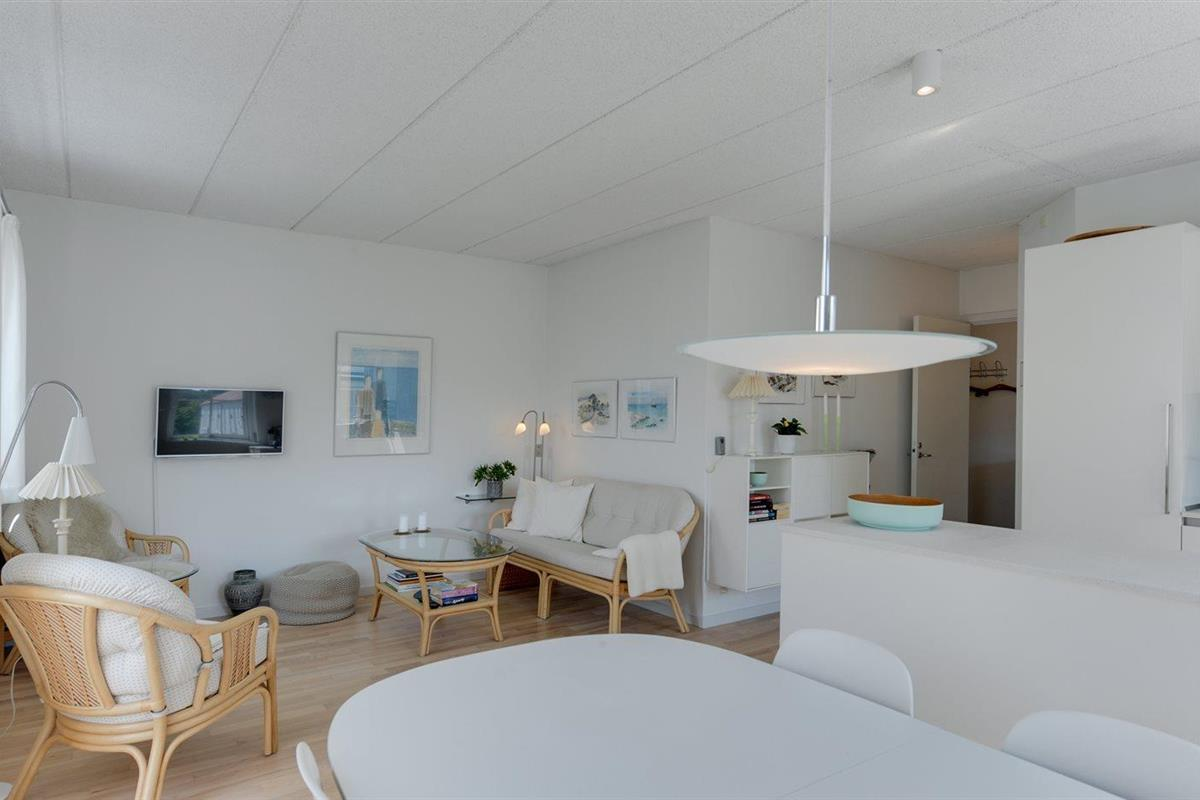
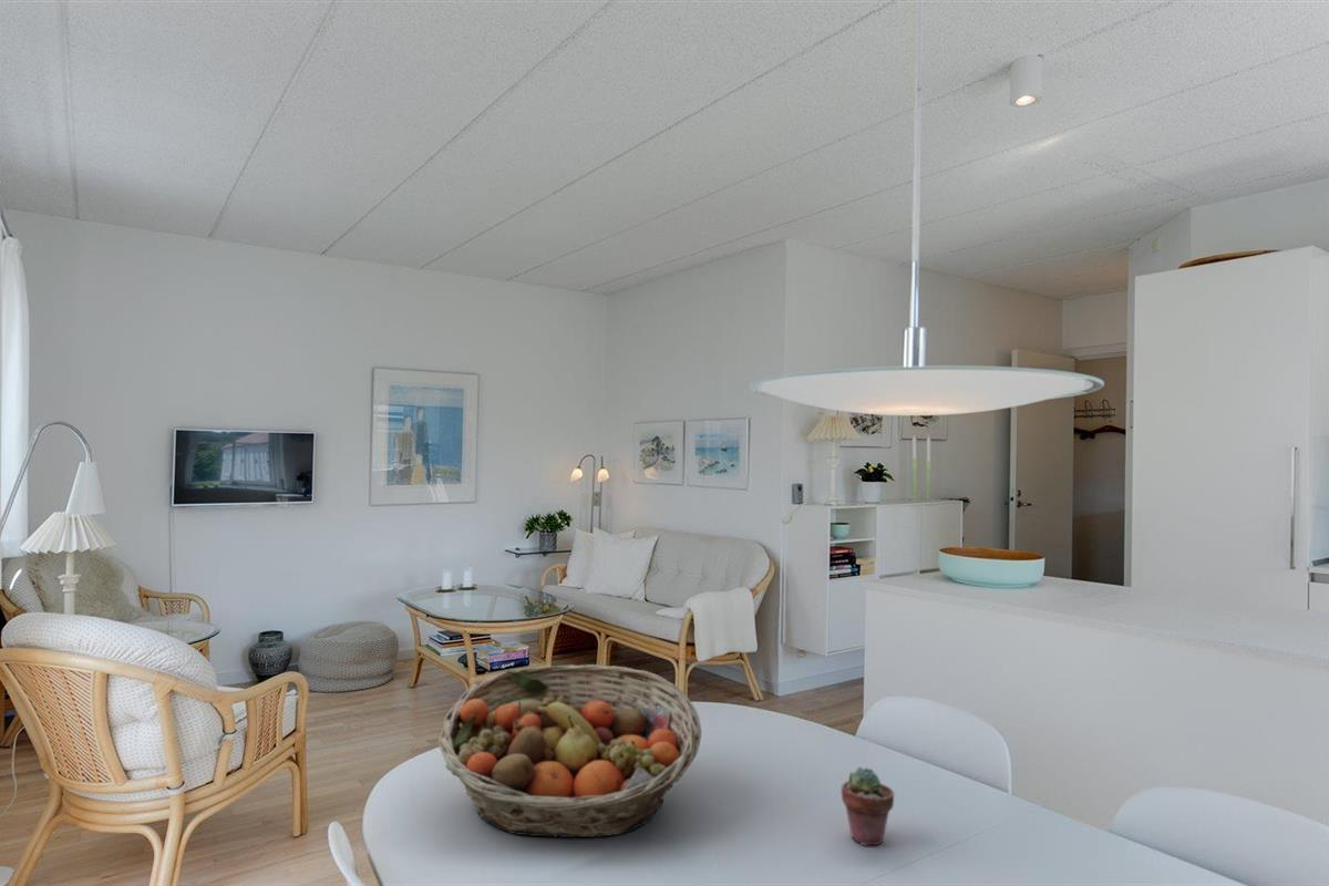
+ fruit basket [436,663,702,838]
+ potted succulent [841,766,895,846]
